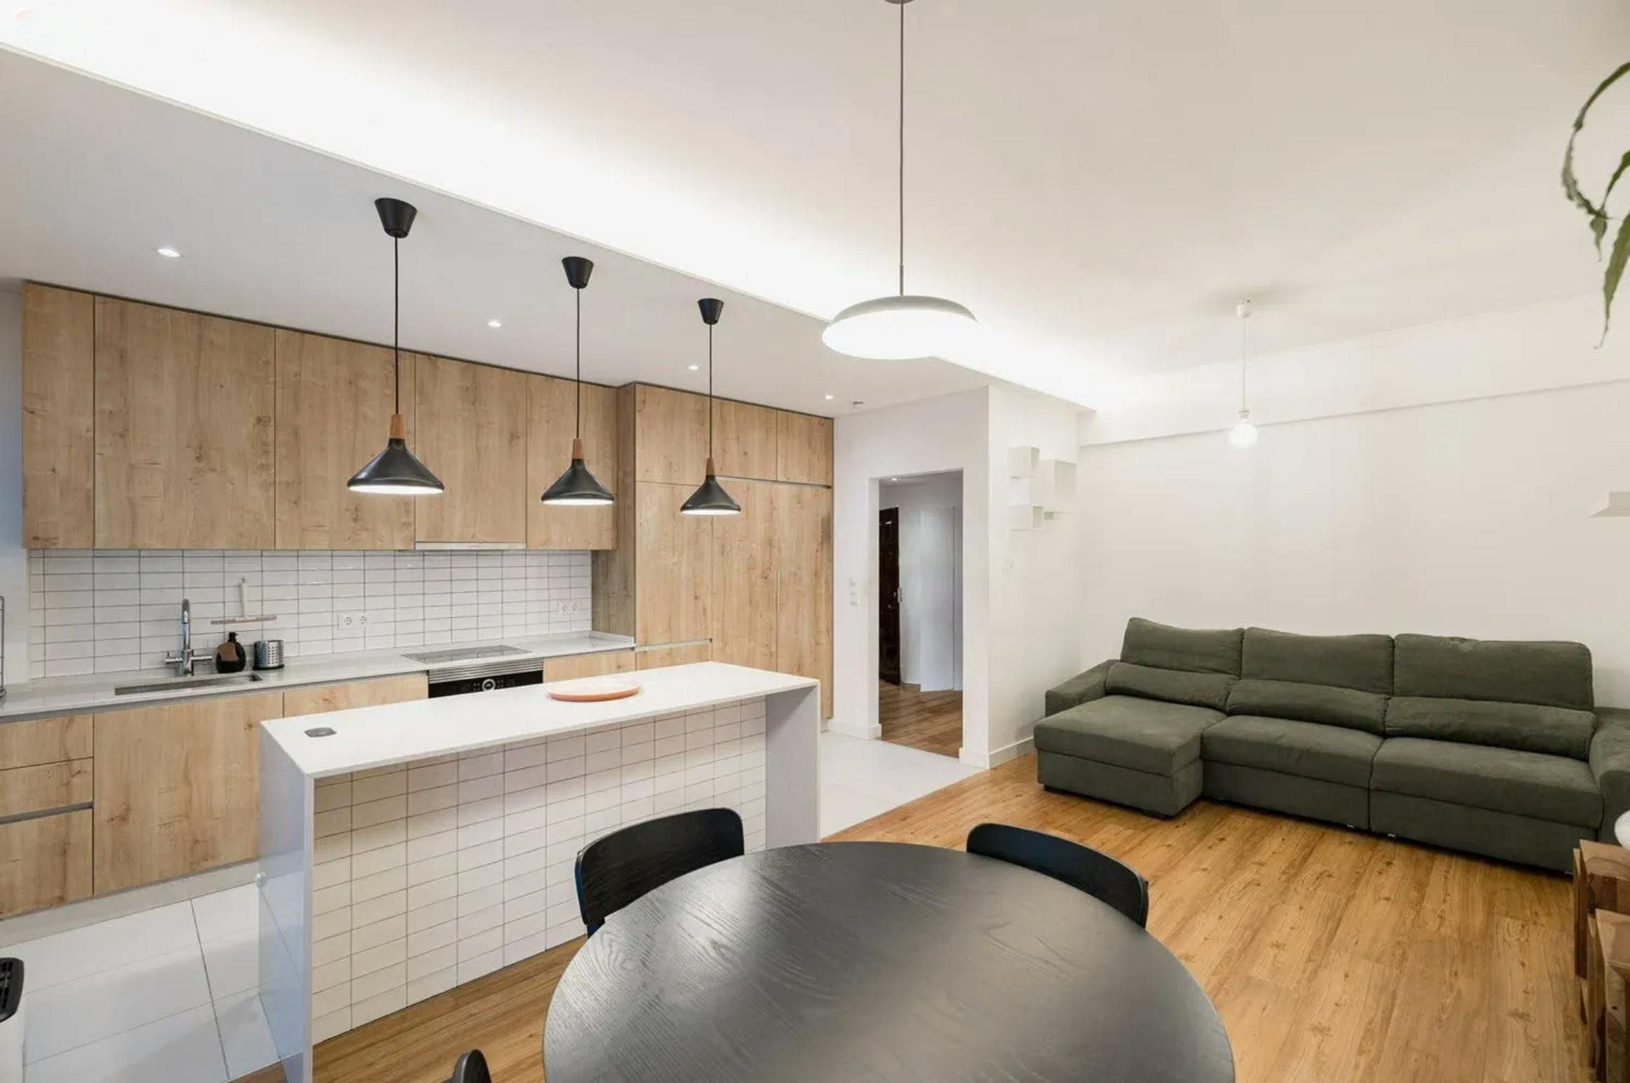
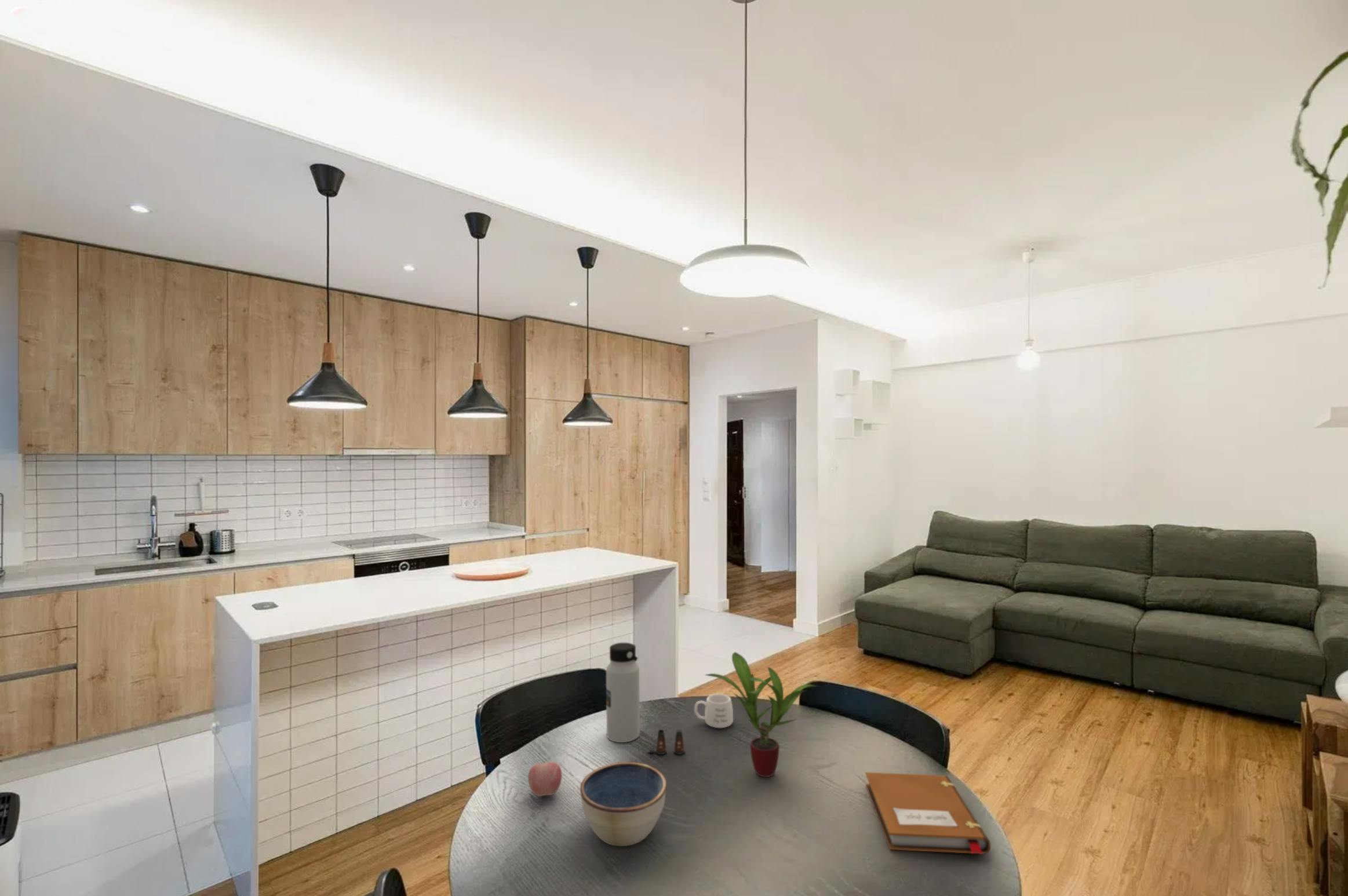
+ potted plant [704,651,819,778]
+ salt shaker [648,729,686,755]
+ bowl [580,762,667,847]
+ mug [694,693,734,729]
+ apple [527,762,563,797]
+ notebook [865,771,991,855]
+ water bottle [606,642,640,743]
